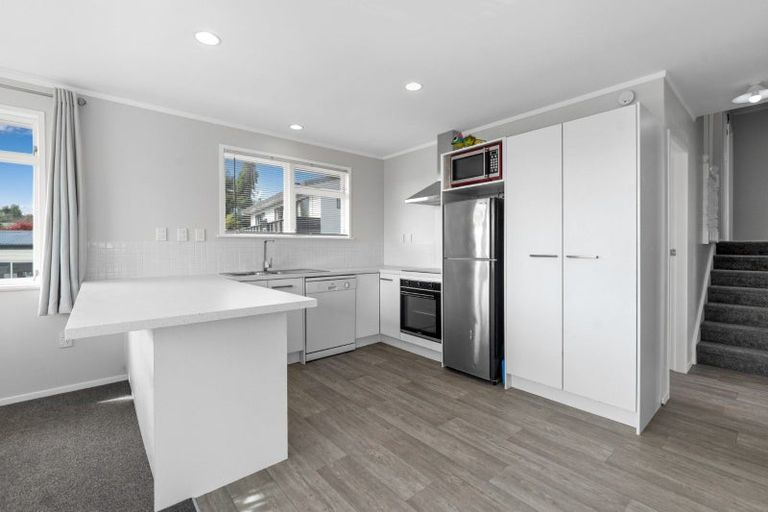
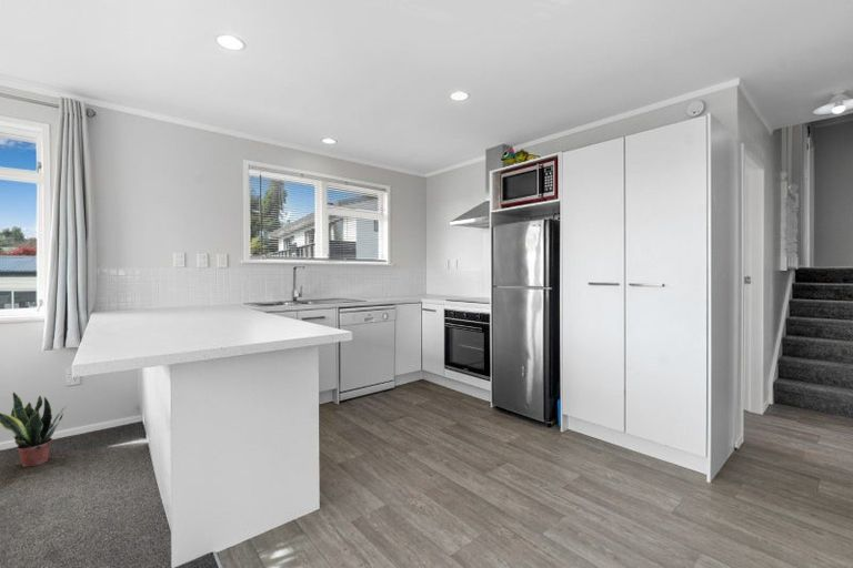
+ potted plant [0,390,71,468]
